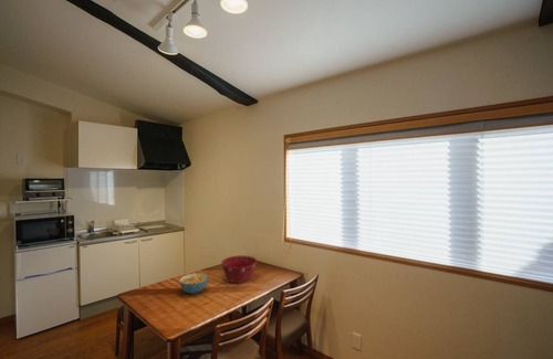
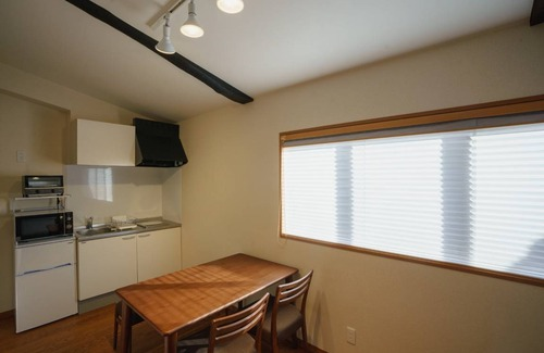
- cereal bowl [178,272,209,295]
- mixing bowl [220,254,258,284]
